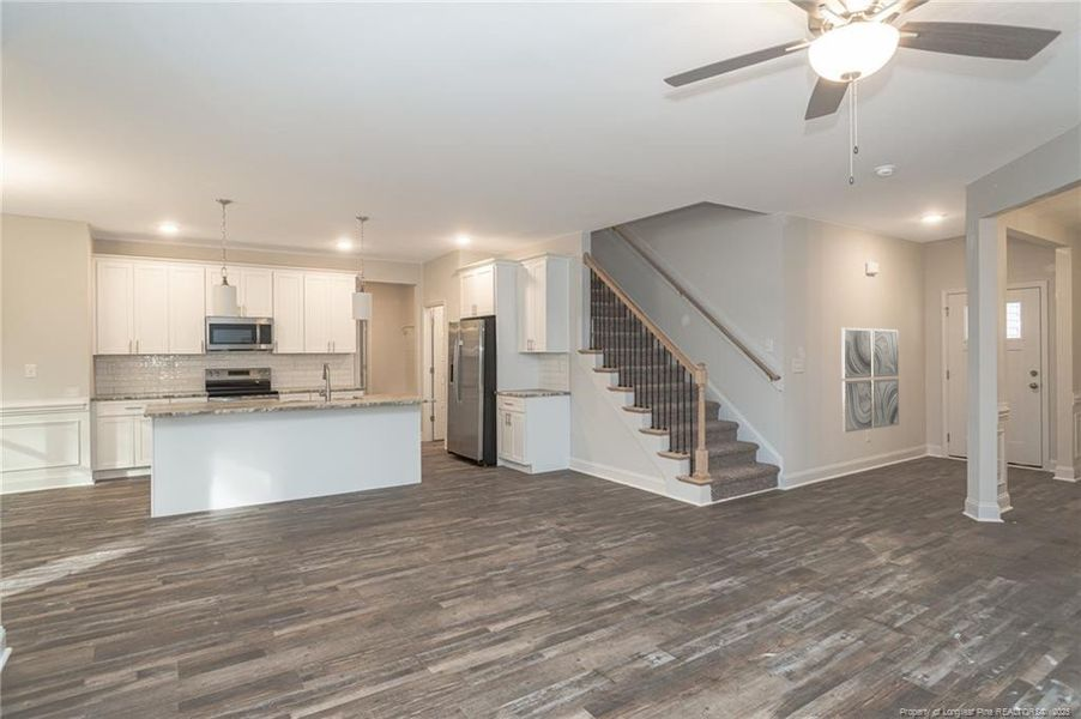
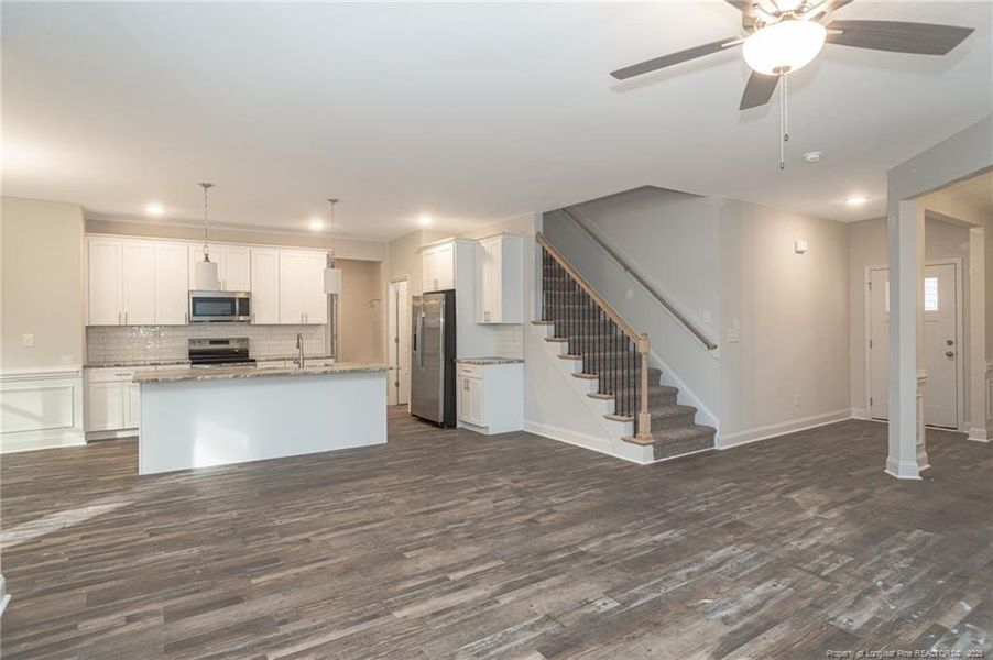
- wall art [840,326,900,434]
